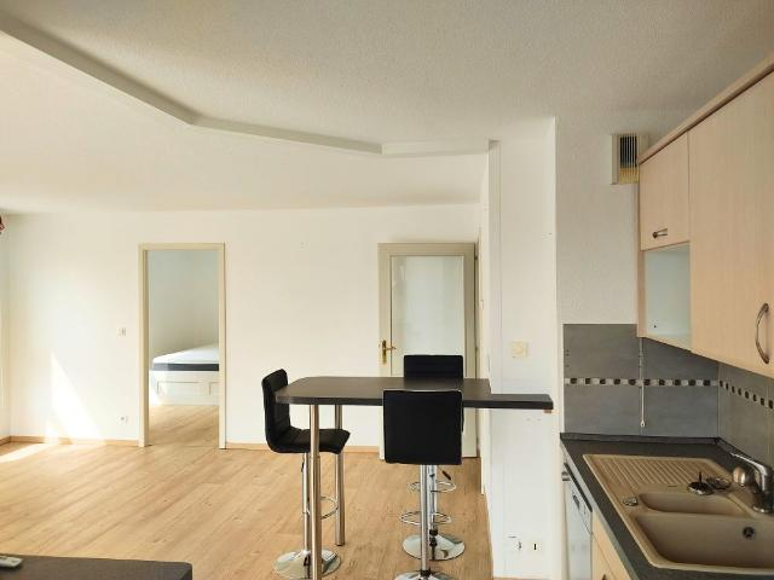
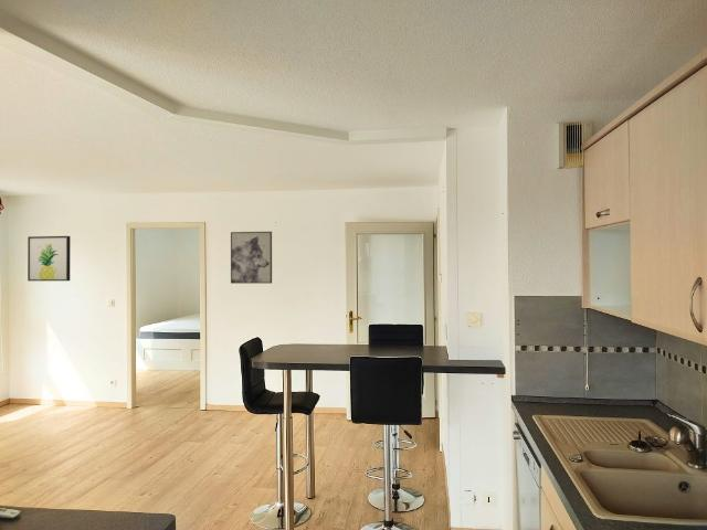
+ wall art [27,235,72,282]
+ wall art [230,231,273,285]
